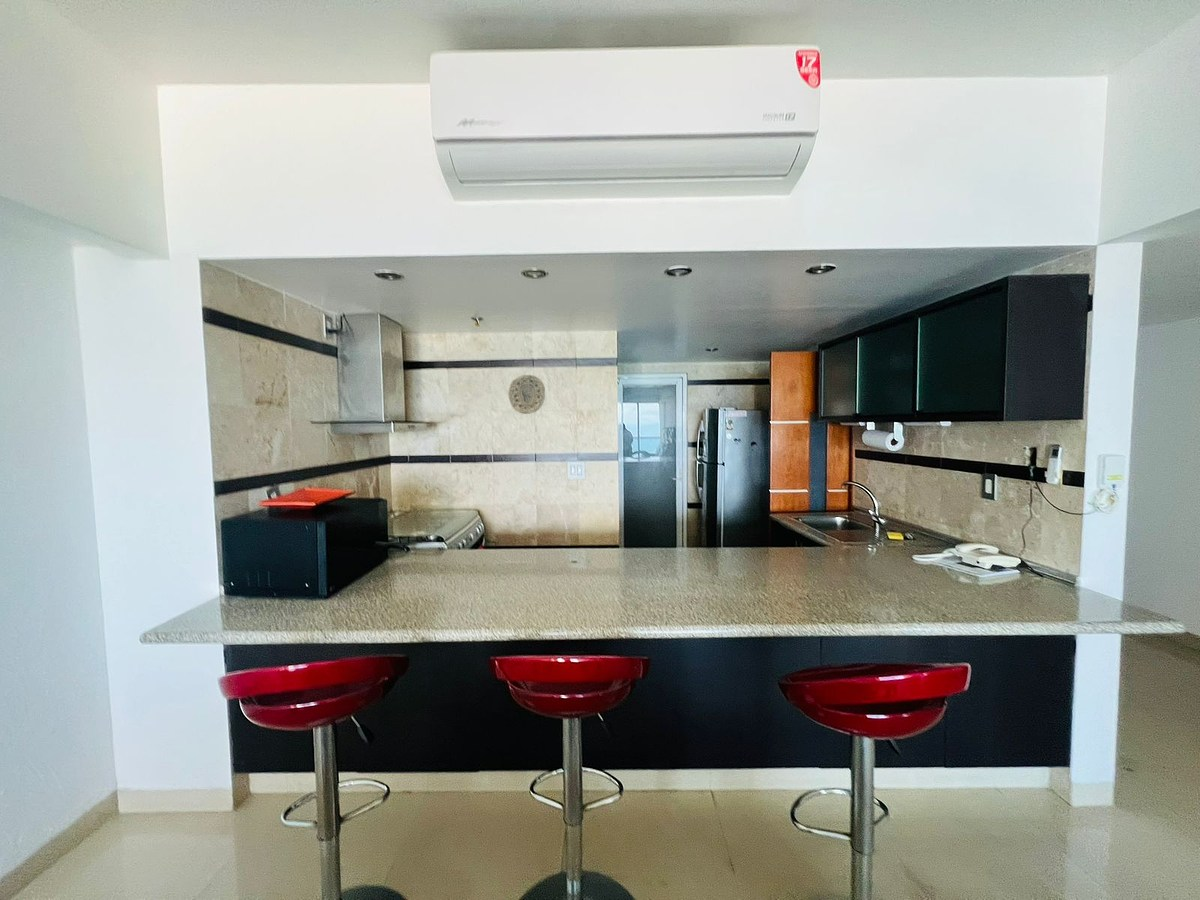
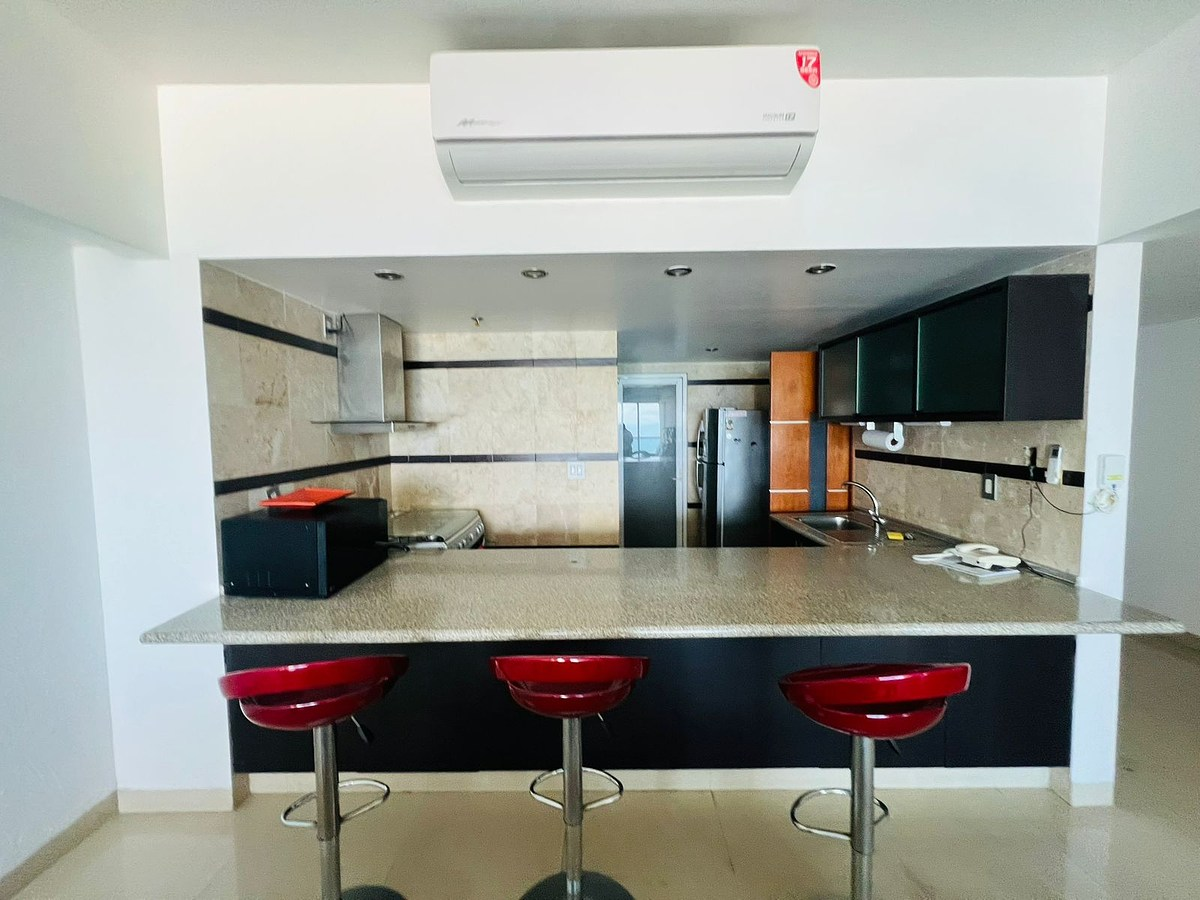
- decorative plate [507,374,546,415]
